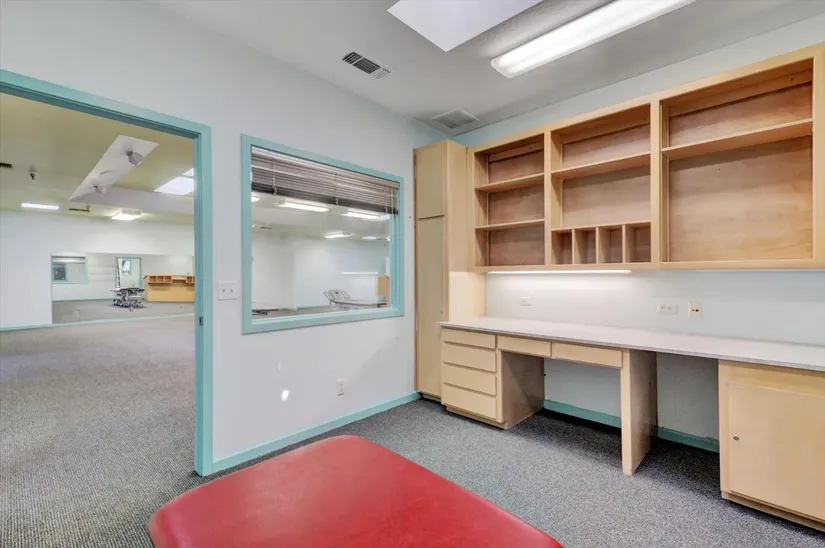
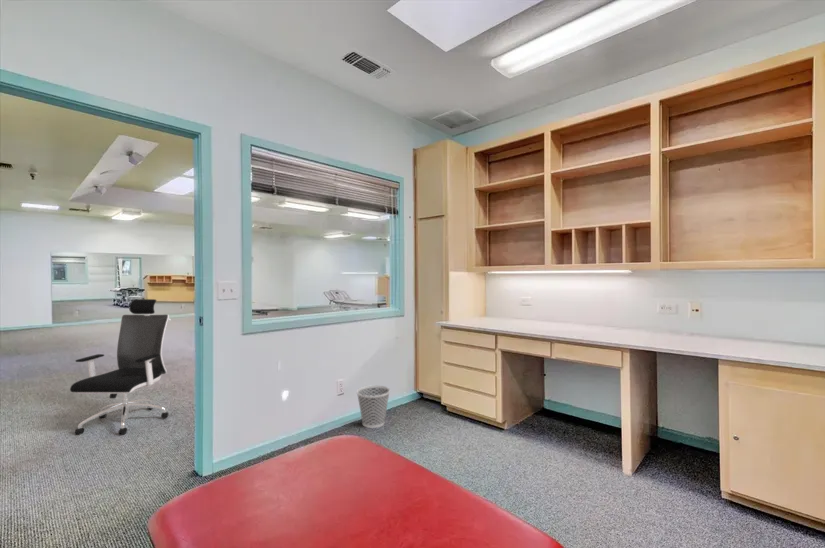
+ wastebasket [356,384,391,429]
+ office chair [69,298,172,436]
